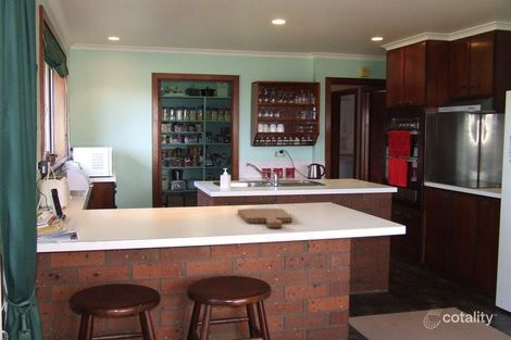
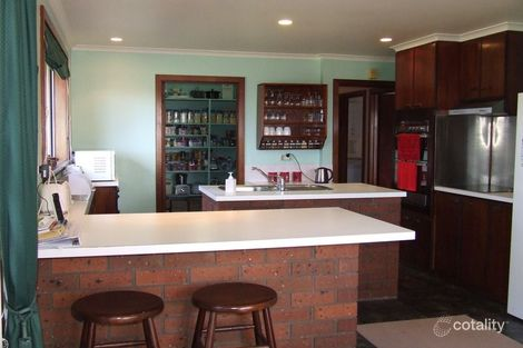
- cutting board [237,207,294,228]
